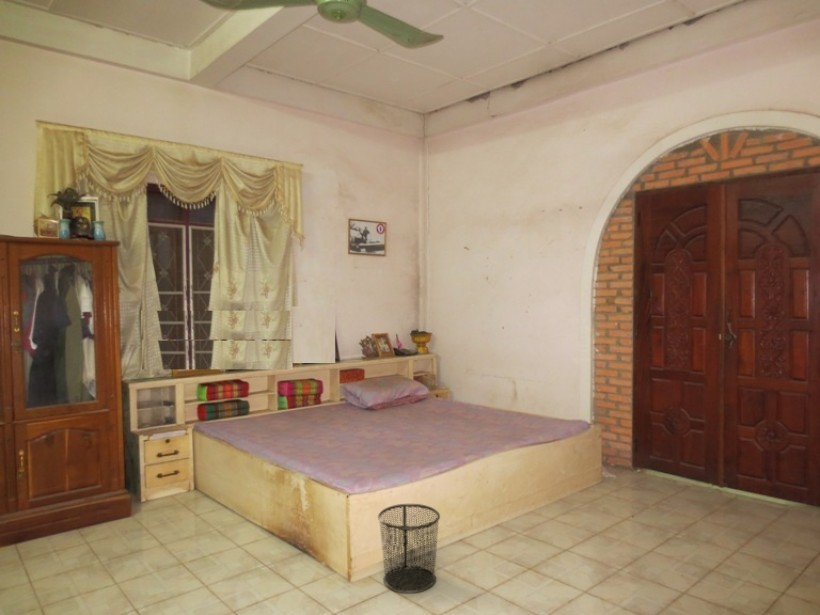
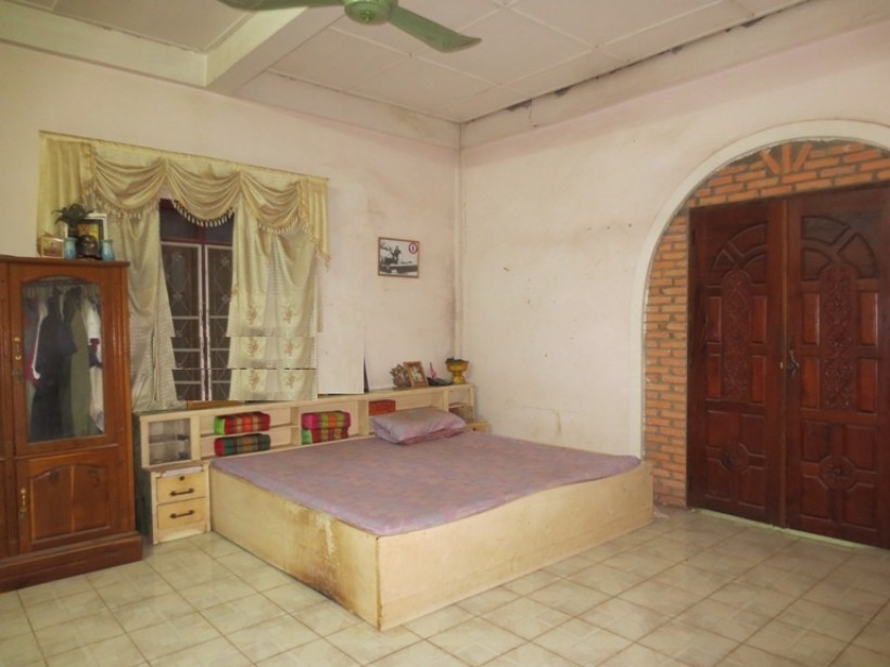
- waste bin [377,503,441,594]
